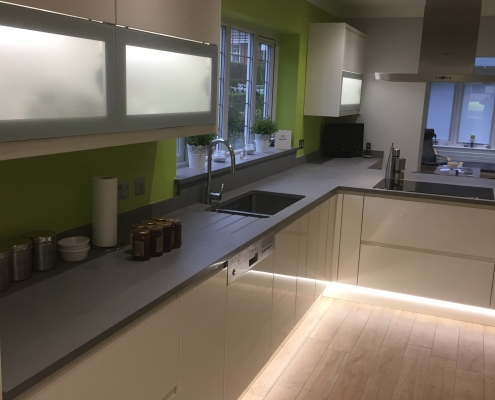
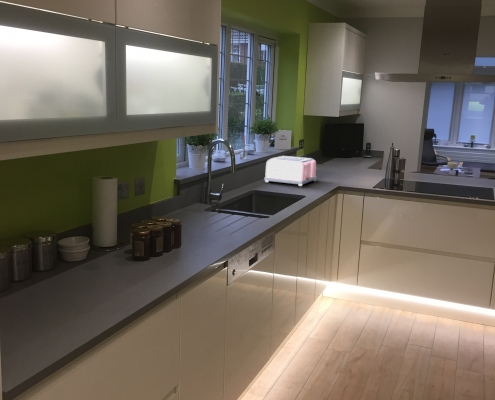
+ toaster [263,155,317,187]
